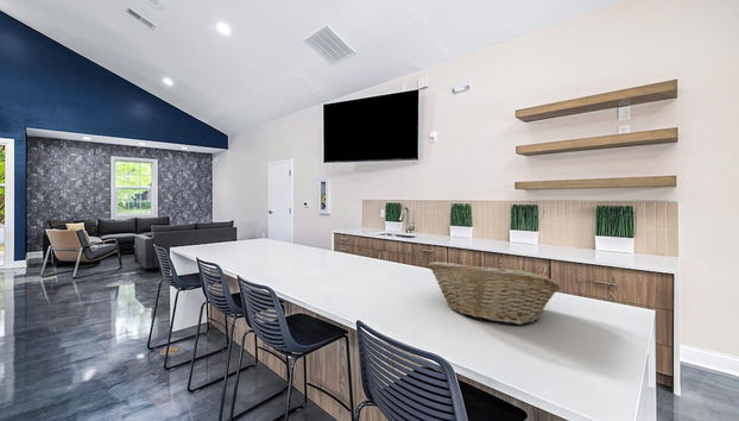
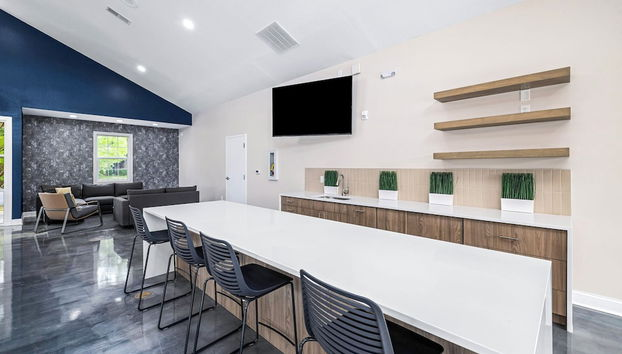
- fruit basket [427,260,562,326]
